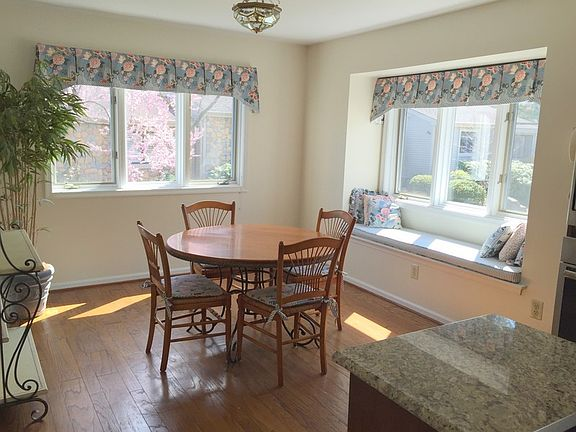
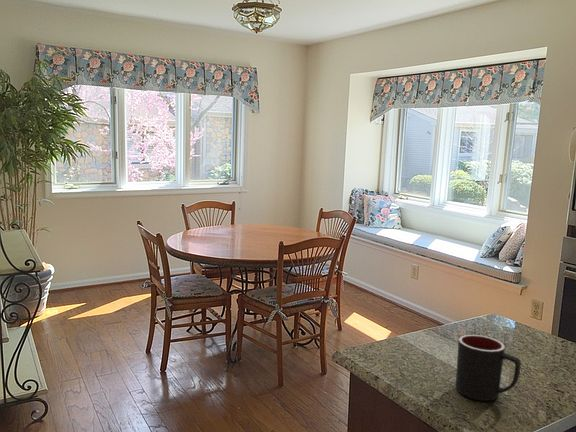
+ mug [455,334,522,402]
